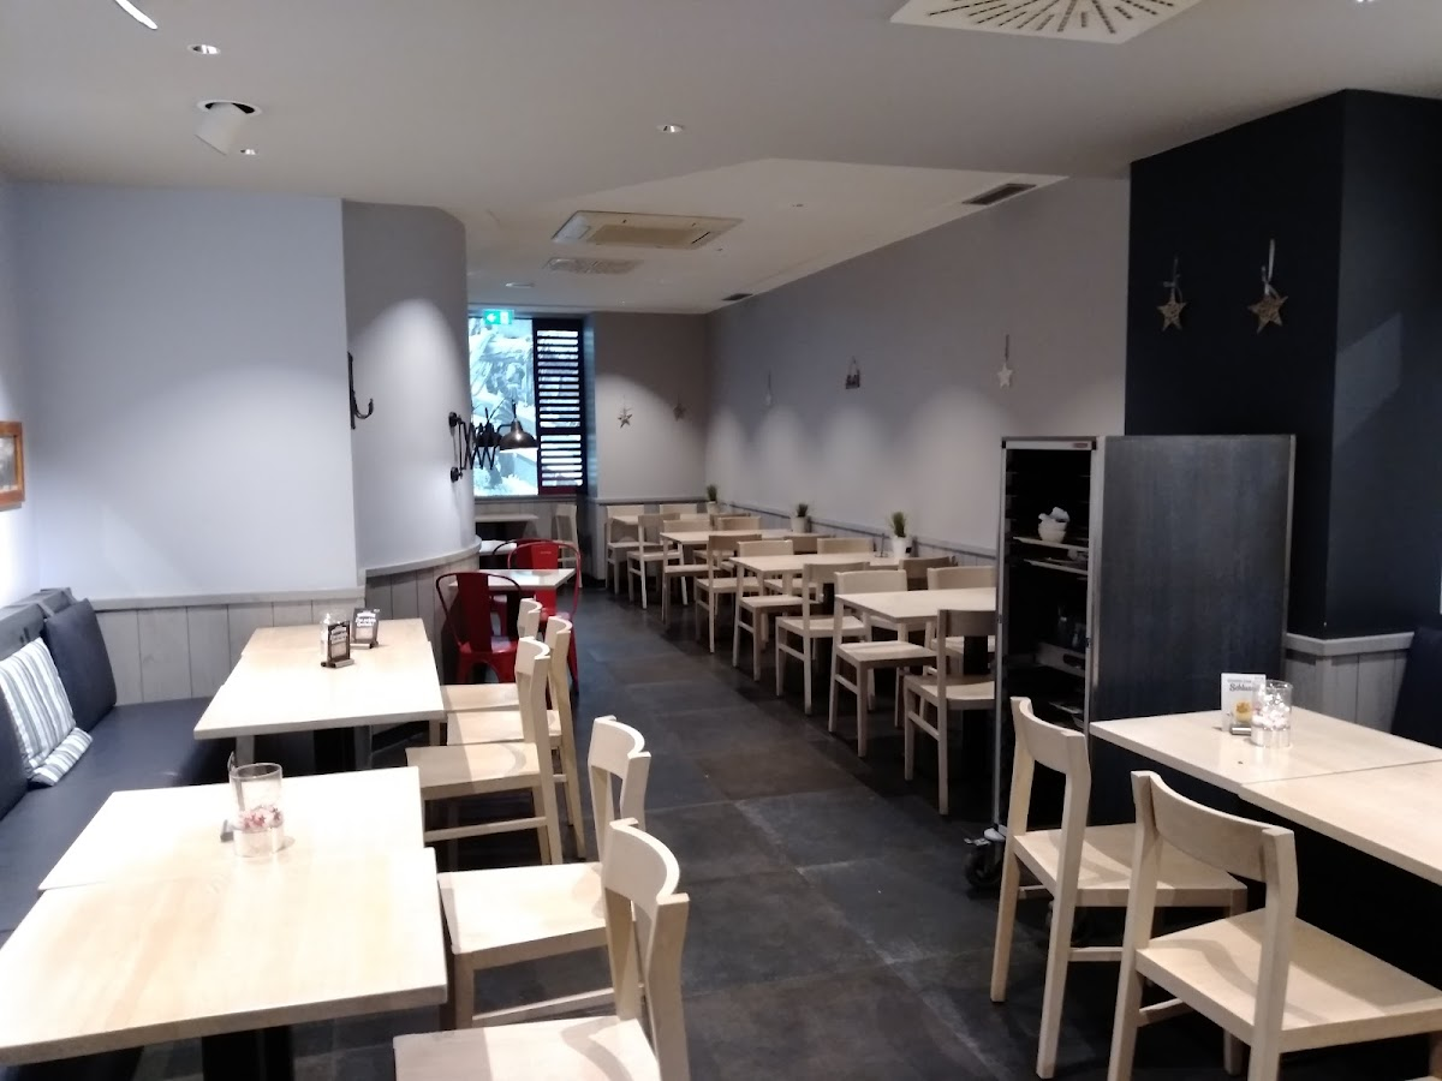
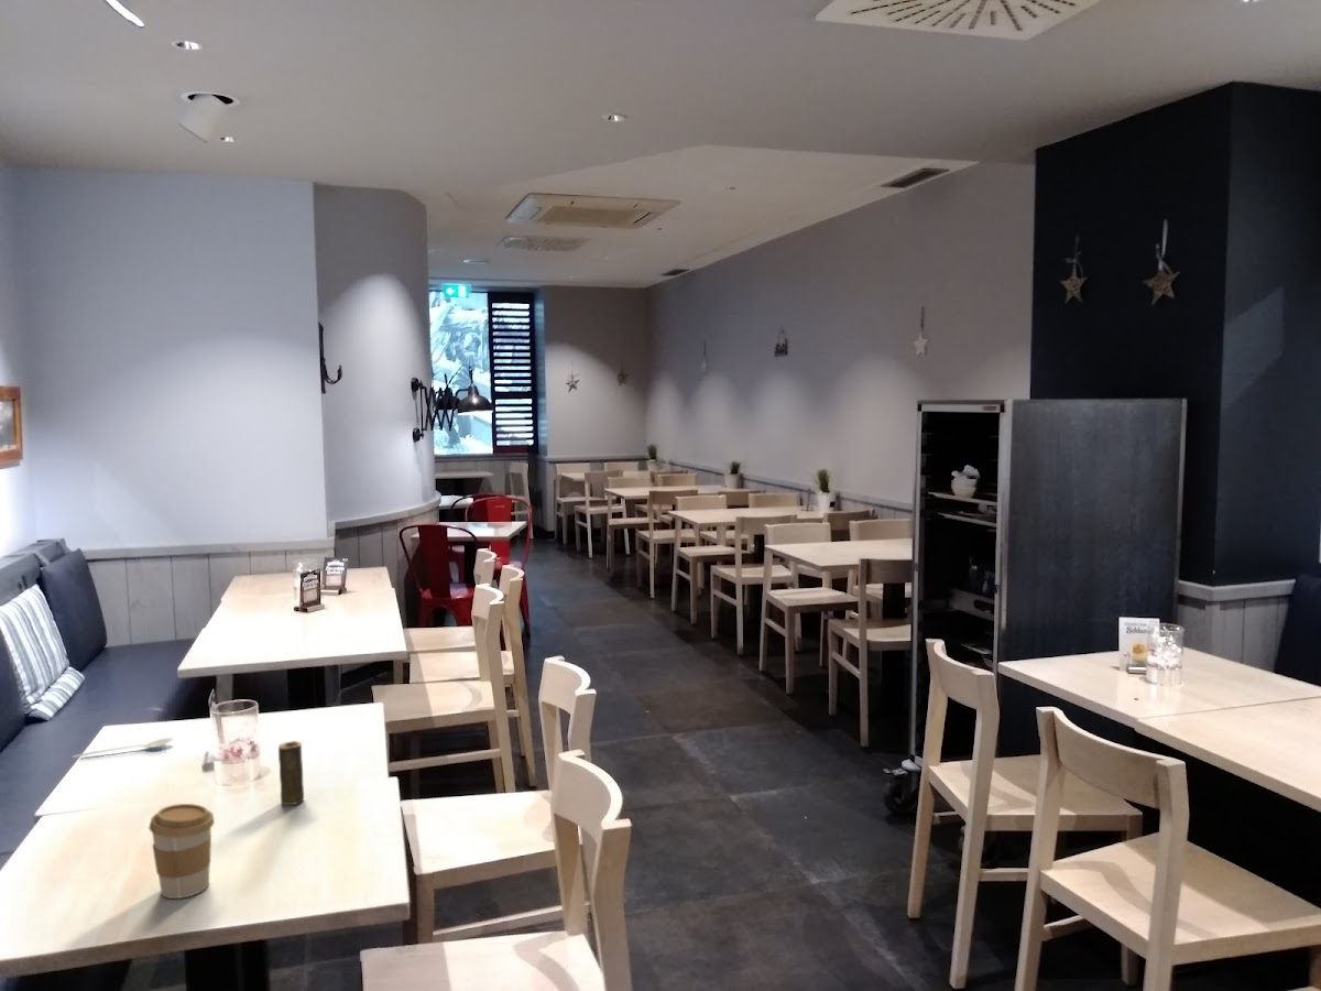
+ stirrer [72,737,174,759]
+ coffee cup [148,803,216,900]
+ candle [277,740,305,806]
